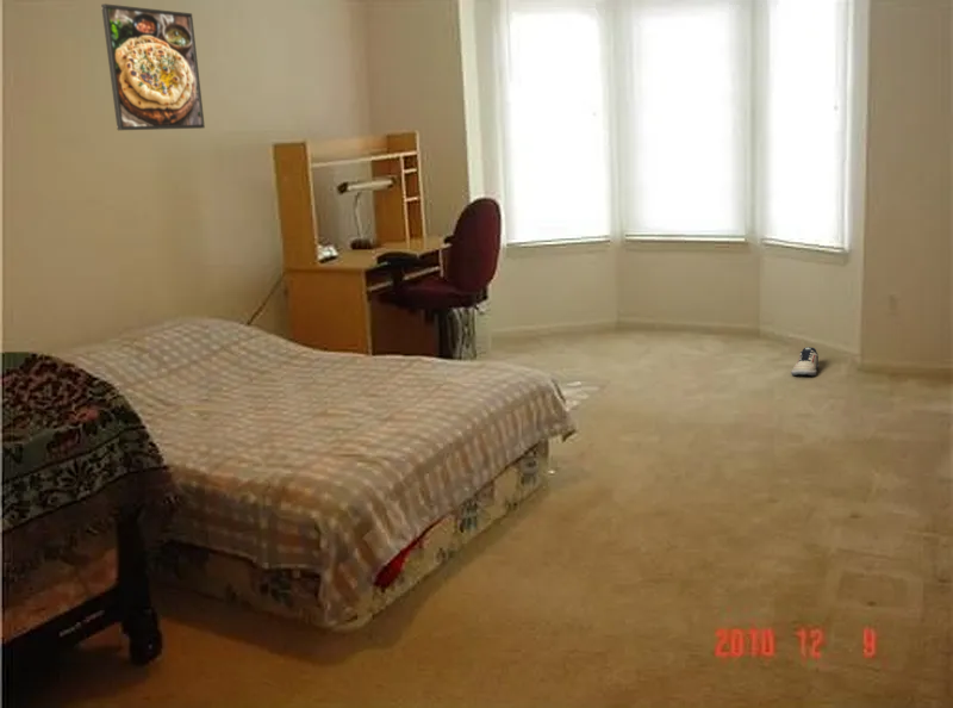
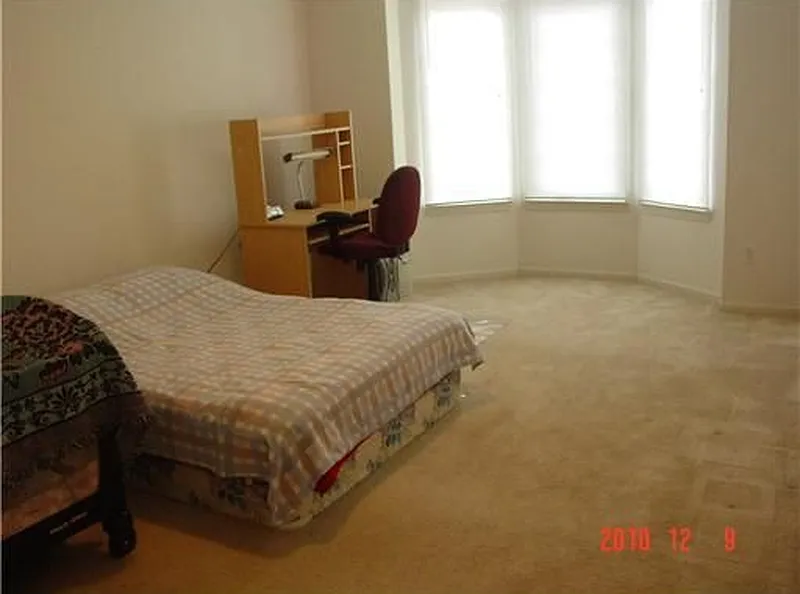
- shoe [790,346,820,377]
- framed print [100,2,206,131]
